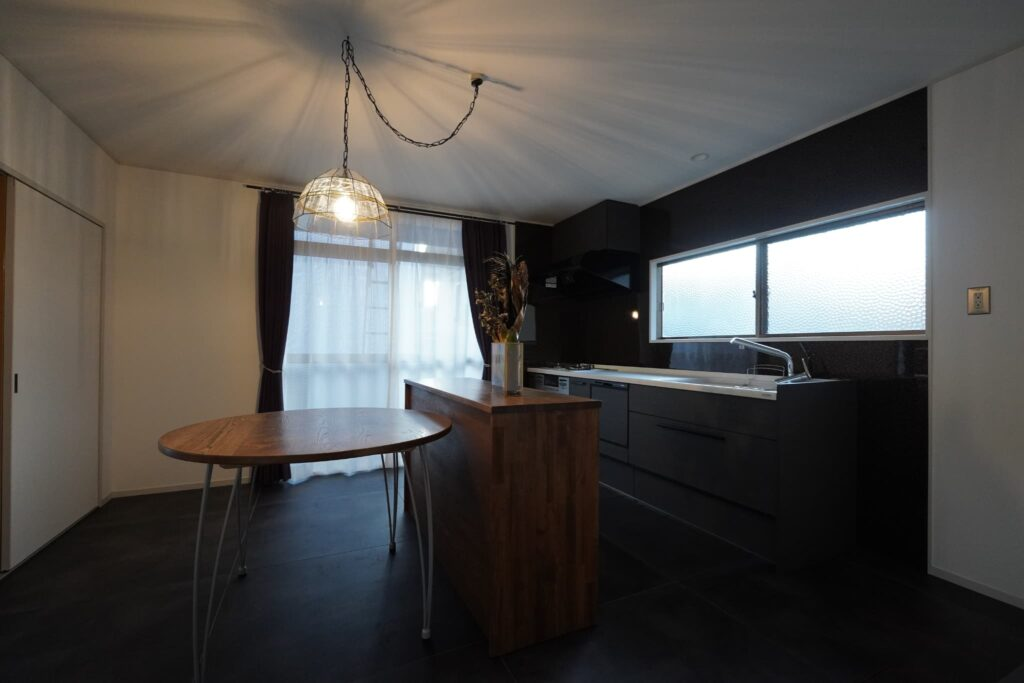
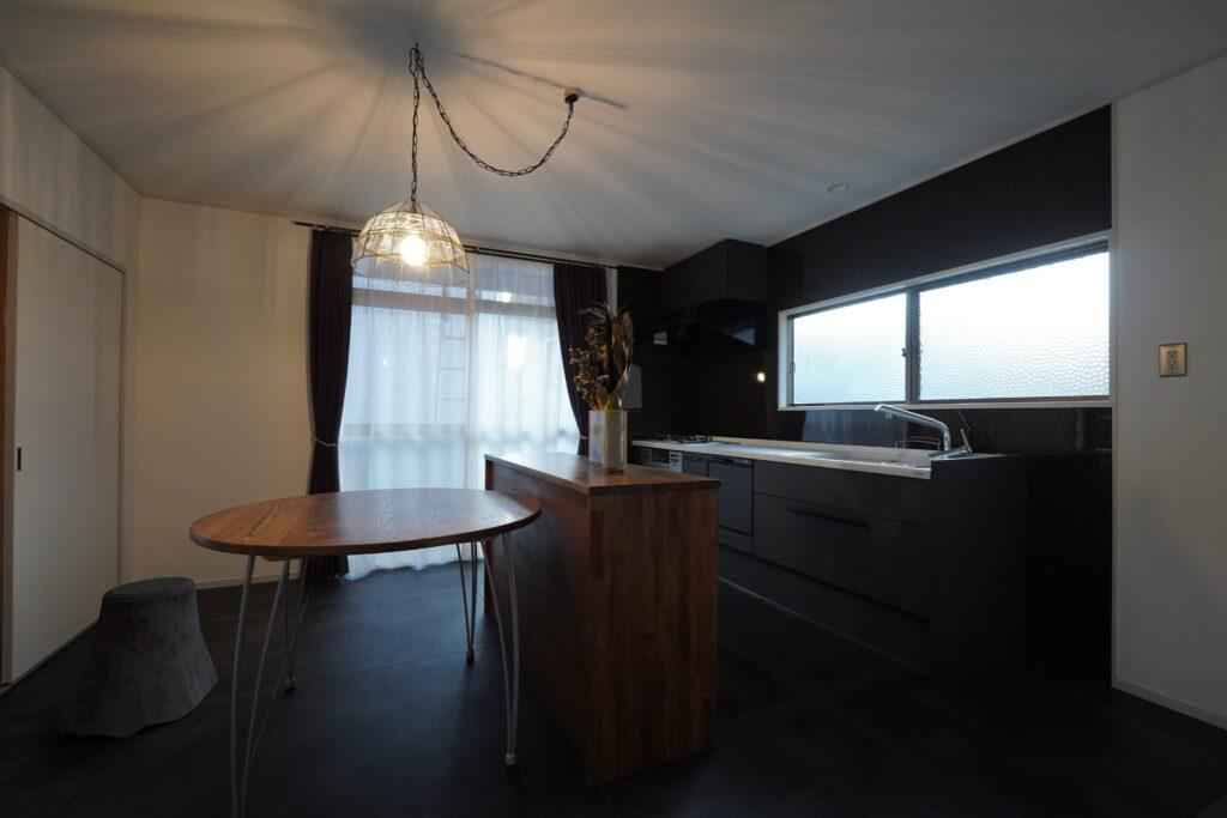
+ stool [55,576,219,739]
